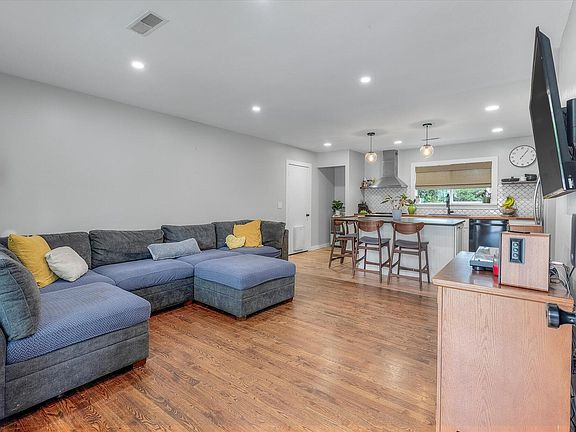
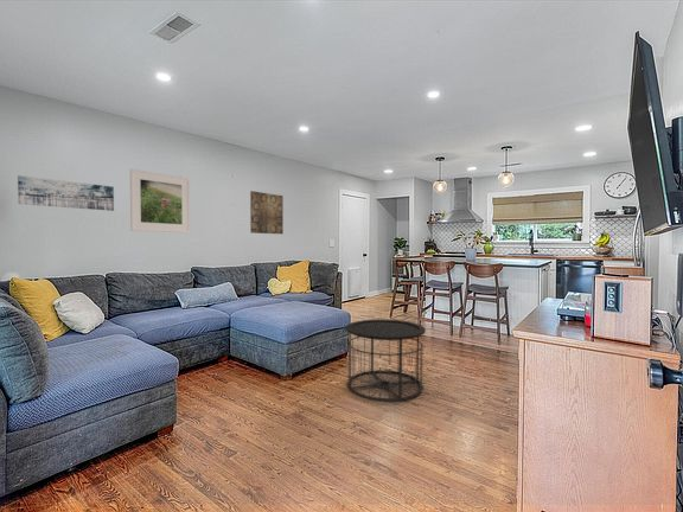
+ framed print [129,167,191,233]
+ wall art [17,174,115,212]
+ wall art [249,190,285,235]
+ side table [345,319,427,403]
